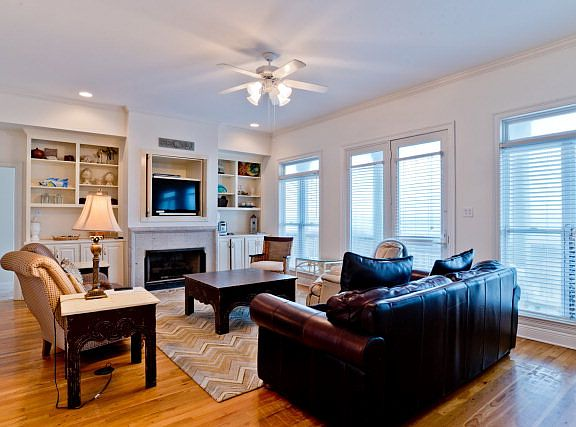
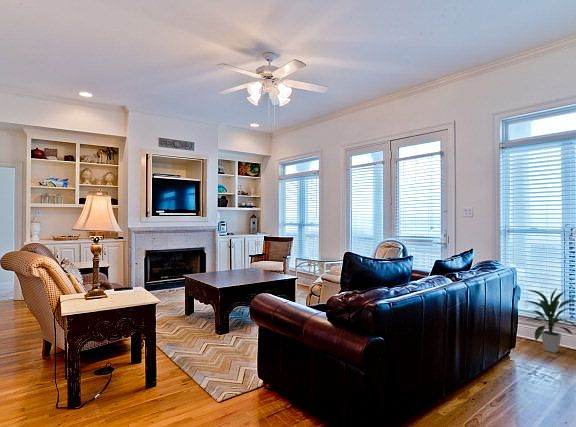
+ indoor plant [521,286,576,354]
